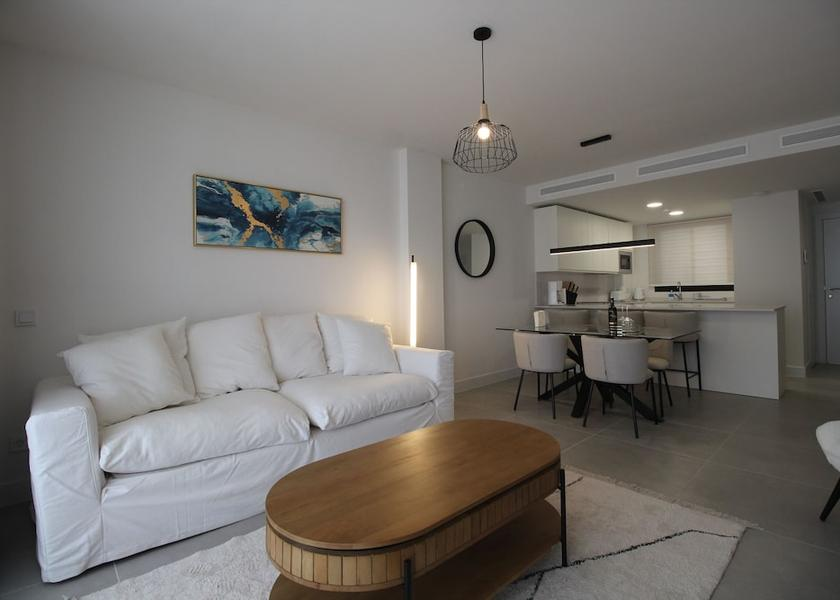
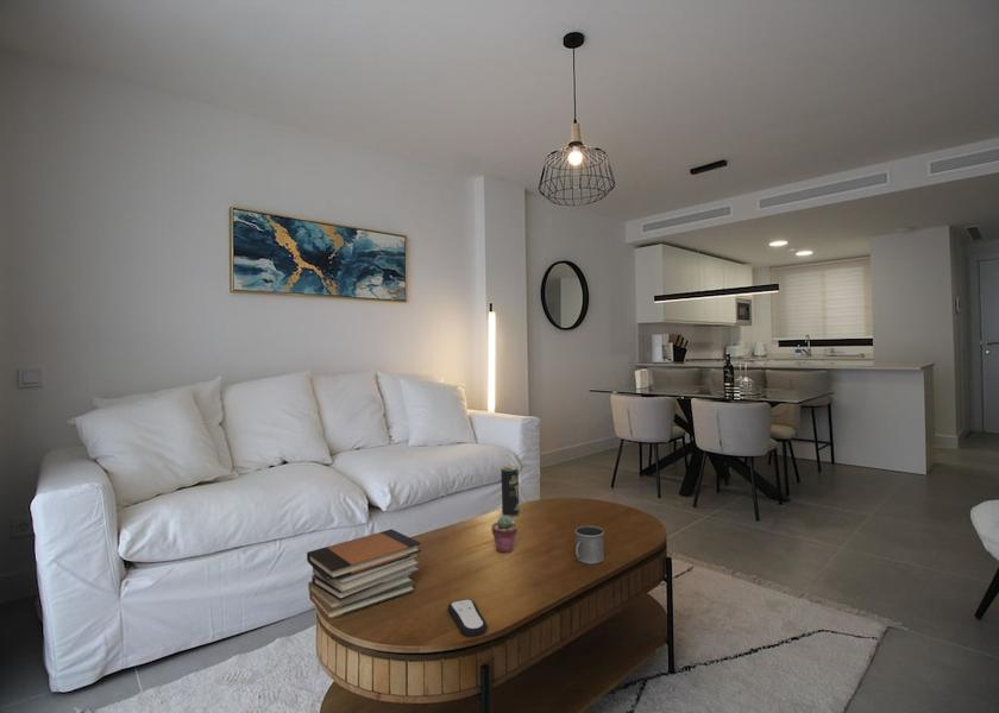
+ book stack [306,528,422,620]
+ beverage can [500,465,521,518]
+ potted succulent [490,515,519,554]
+ remote control [447,598,489,638]
+ mug [574,525,605,564]
